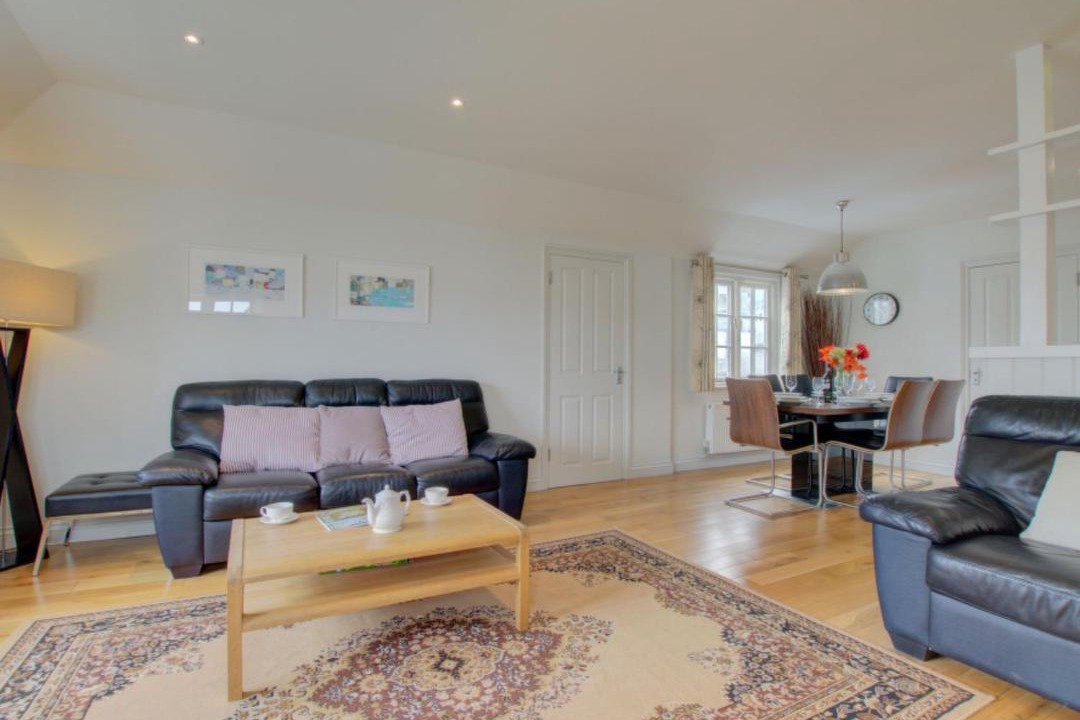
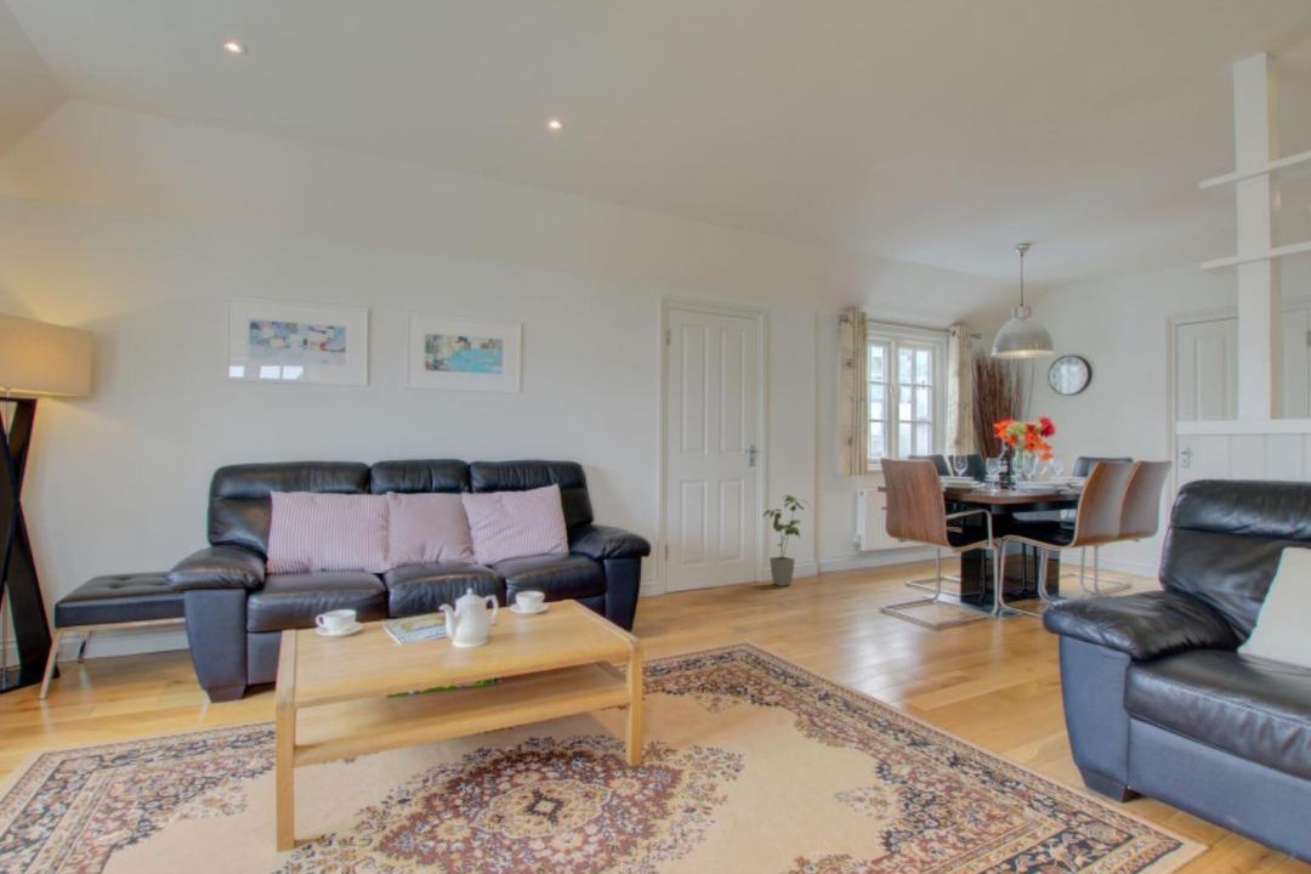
+ house plant [761,494,812,588]
